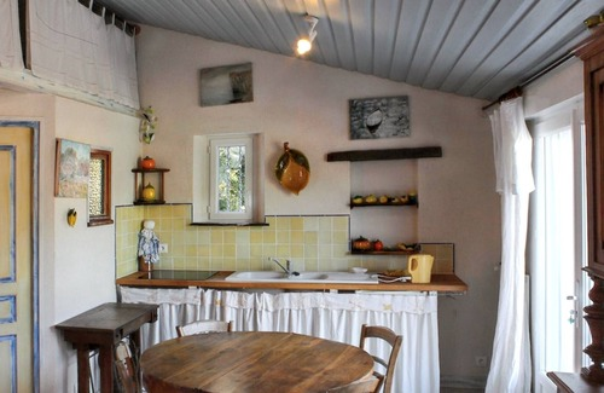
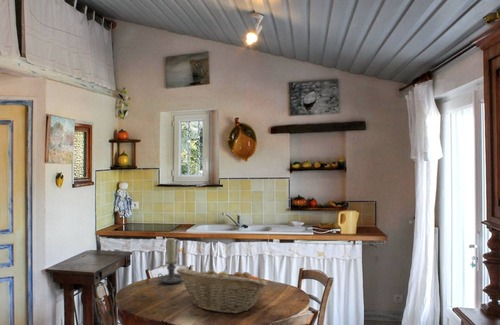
+ fruit basket [176,265,268,314]
+ candle holder [157,237,183,285]
